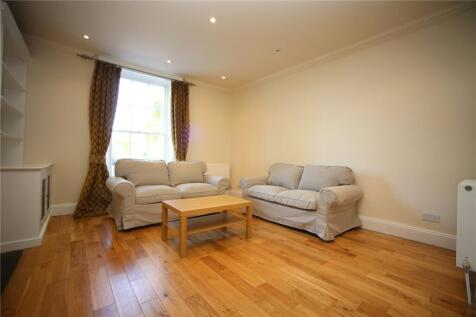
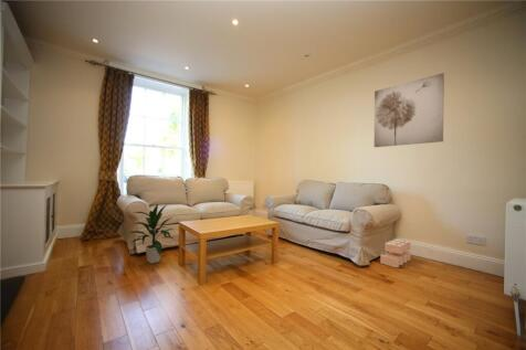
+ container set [379,237,412,268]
+ wall art [374,72,445,148]
+ indoor plant [128,203,176,265]
